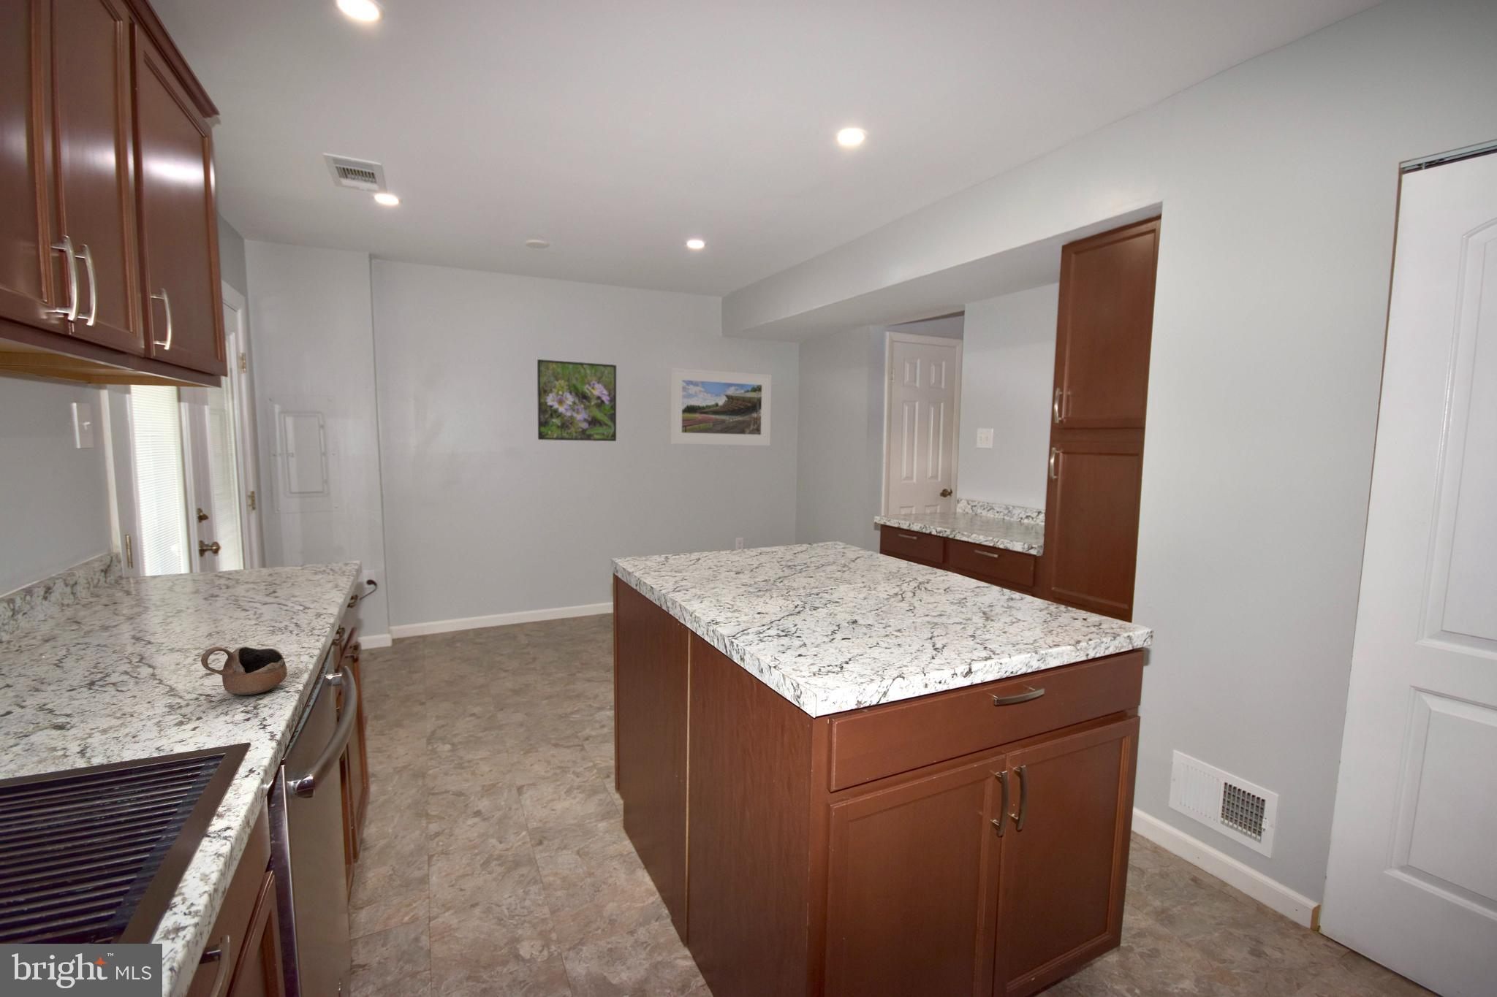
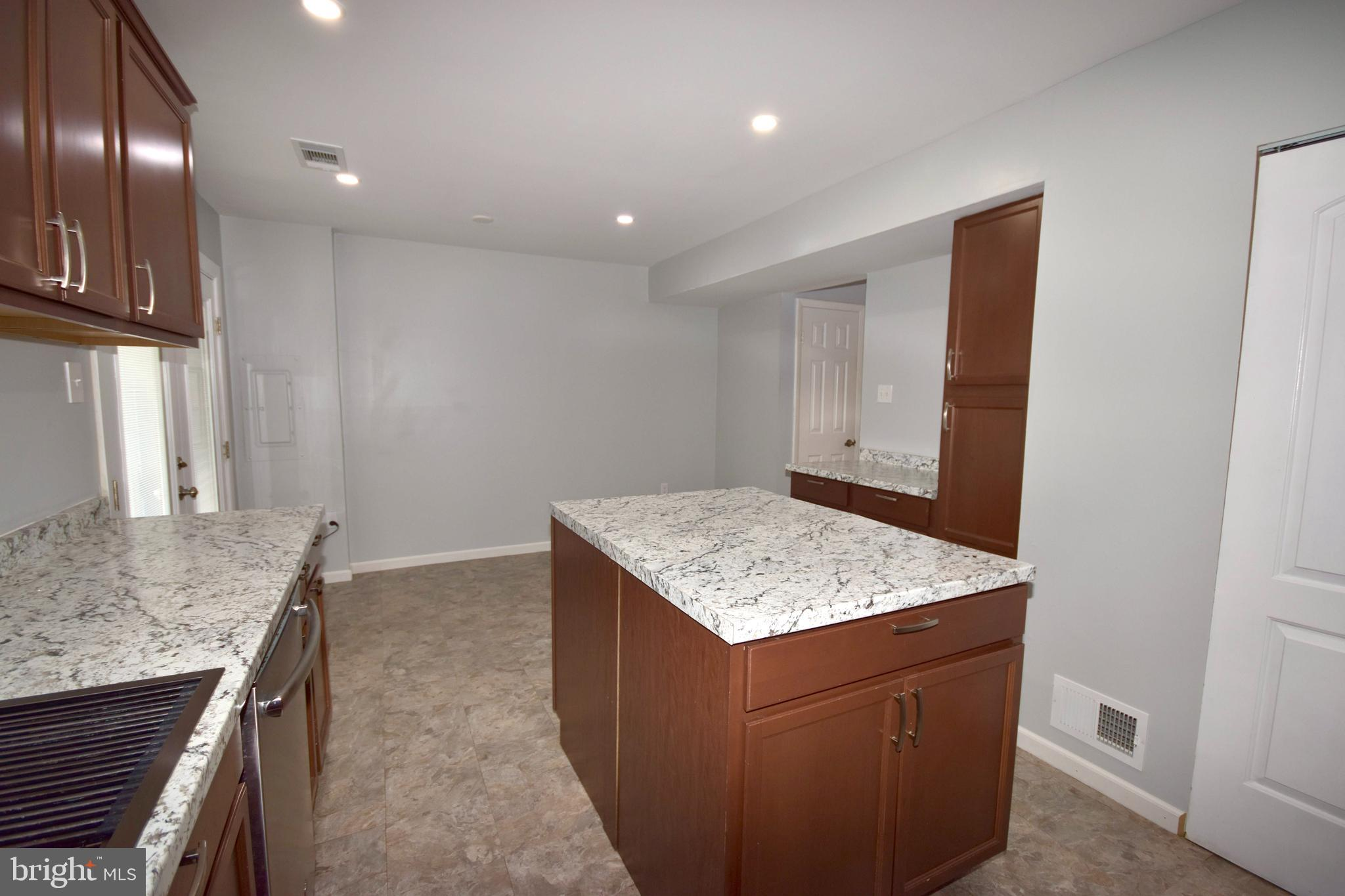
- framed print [536,358,617,442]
- cup [200,645,288,697]
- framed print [670,367,772,446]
